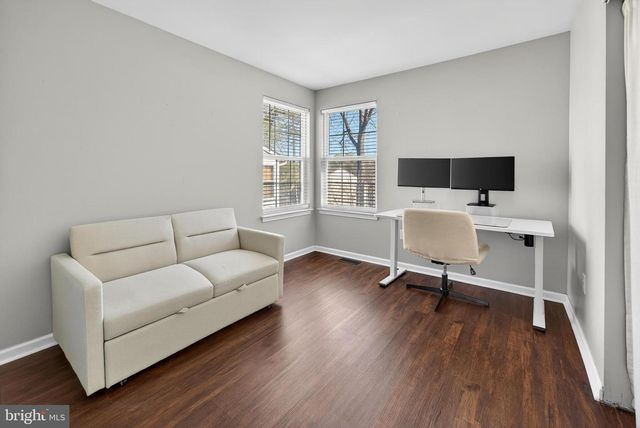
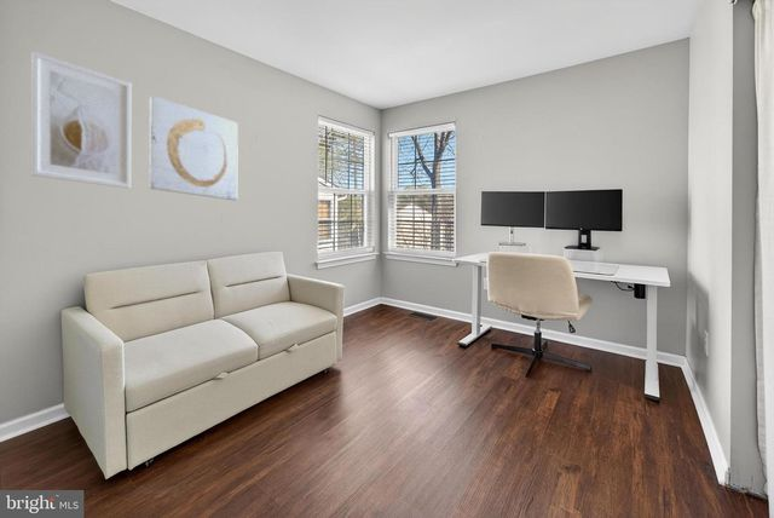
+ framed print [30,51,132,190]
+ wall art [149,94,239,201]
